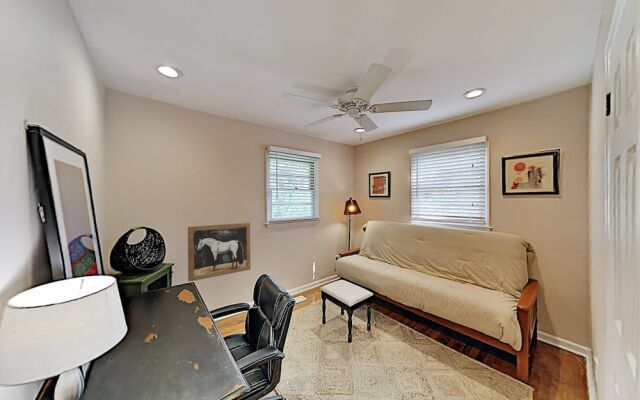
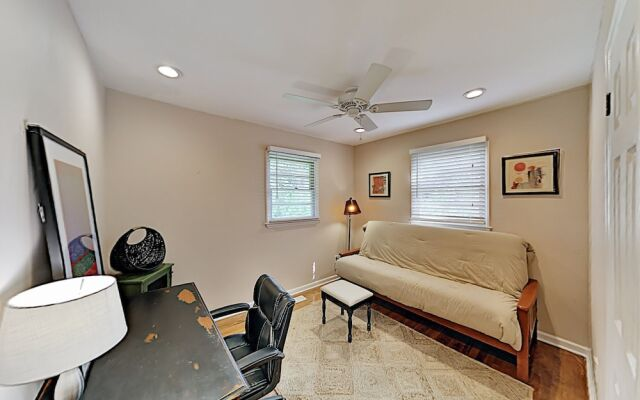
- wall art [187,222,251,283]
